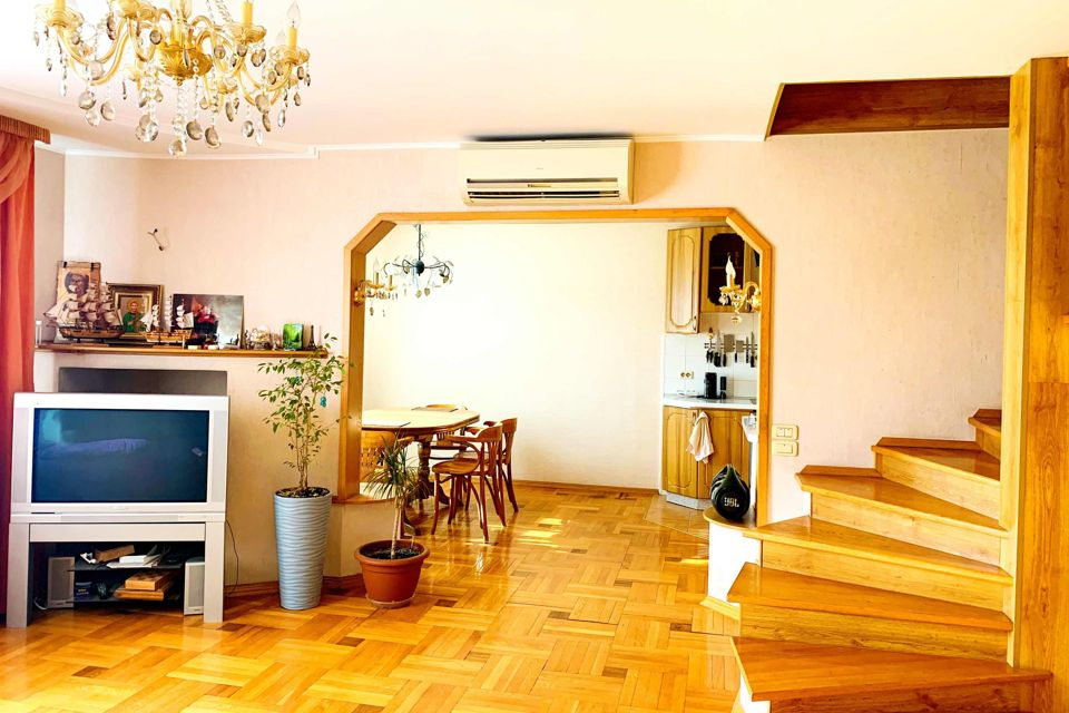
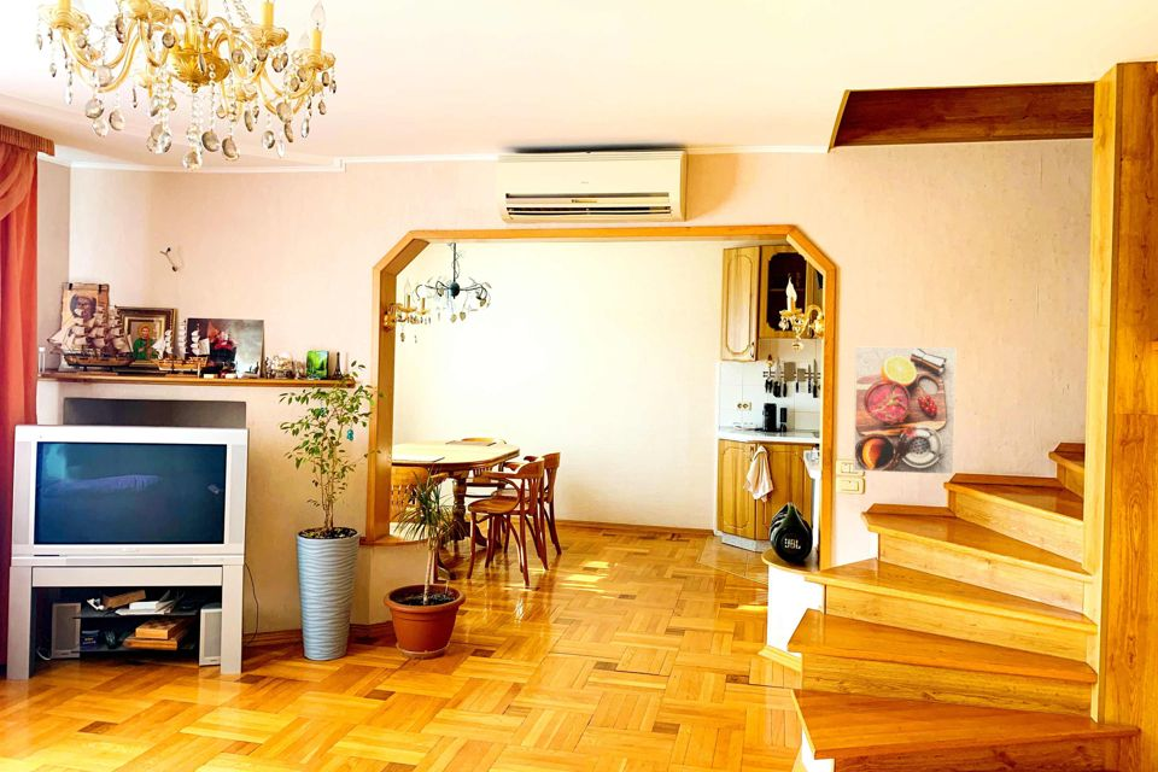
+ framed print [852,346,957,476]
